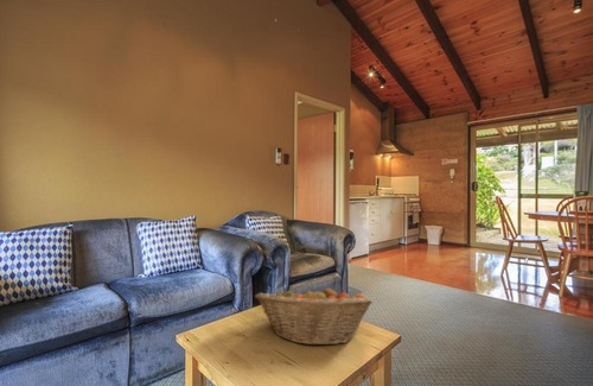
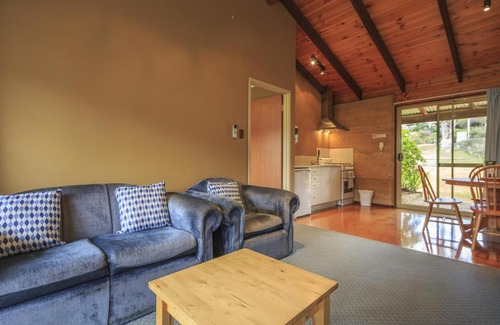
- fruit basket [254,284,374,347]
